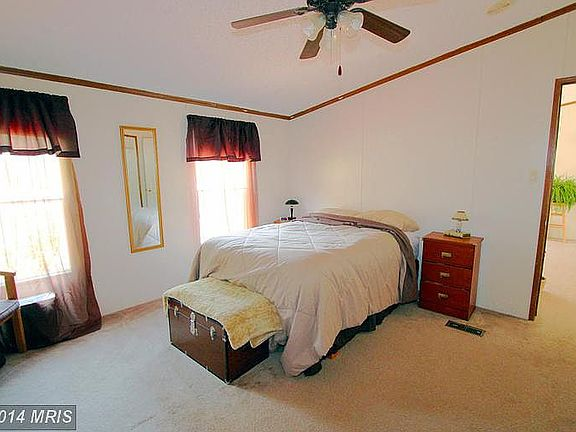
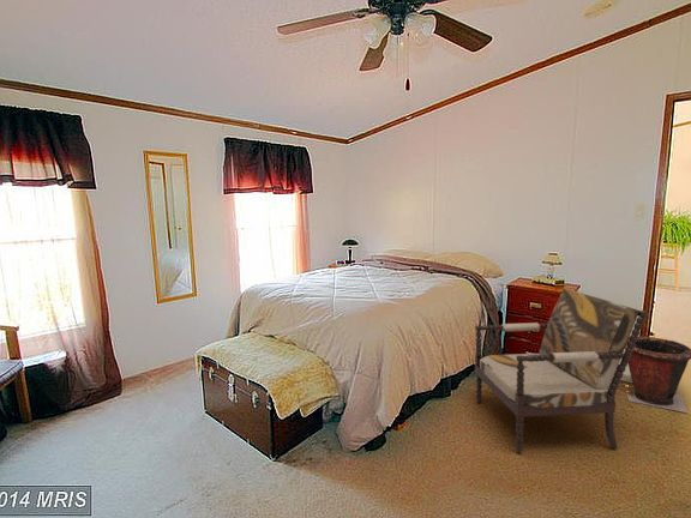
+ armchair [474,287,649,454]
+ waste bin [624,336,691,414]
